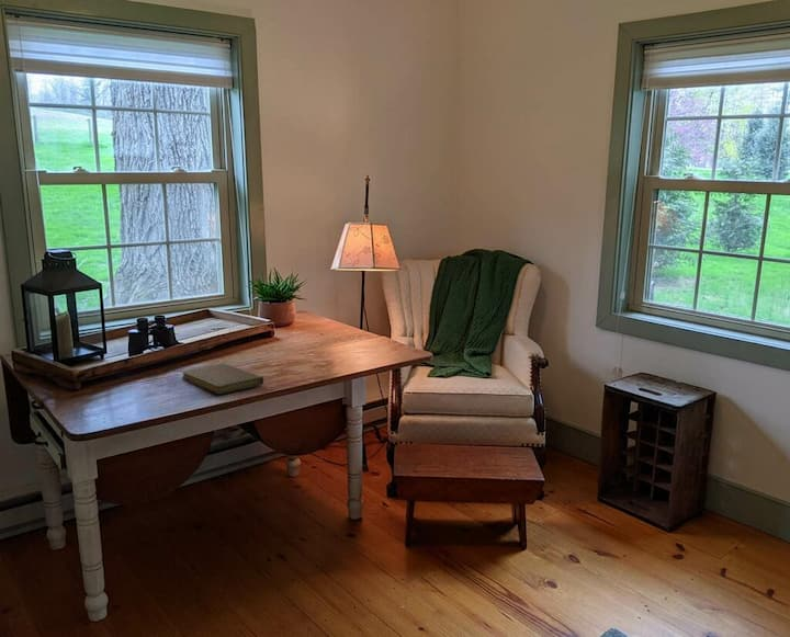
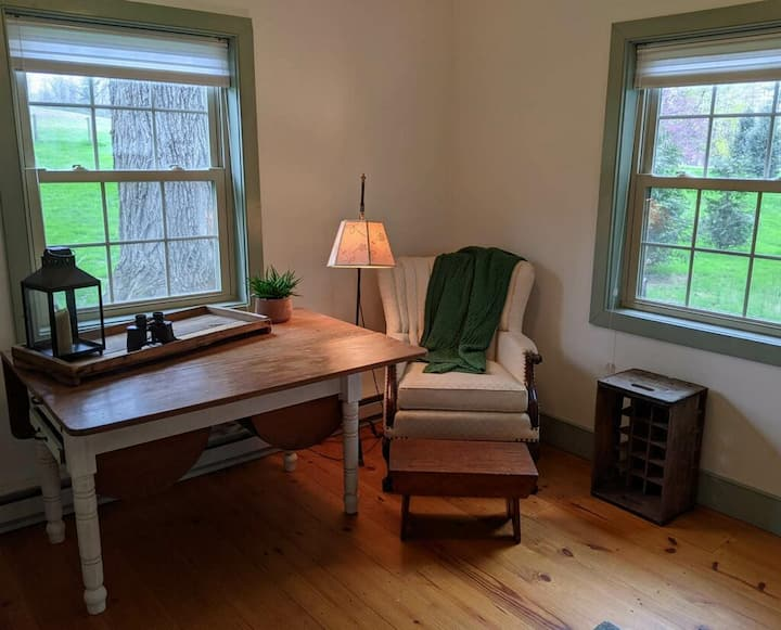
- notebook [181,363,264,395]
